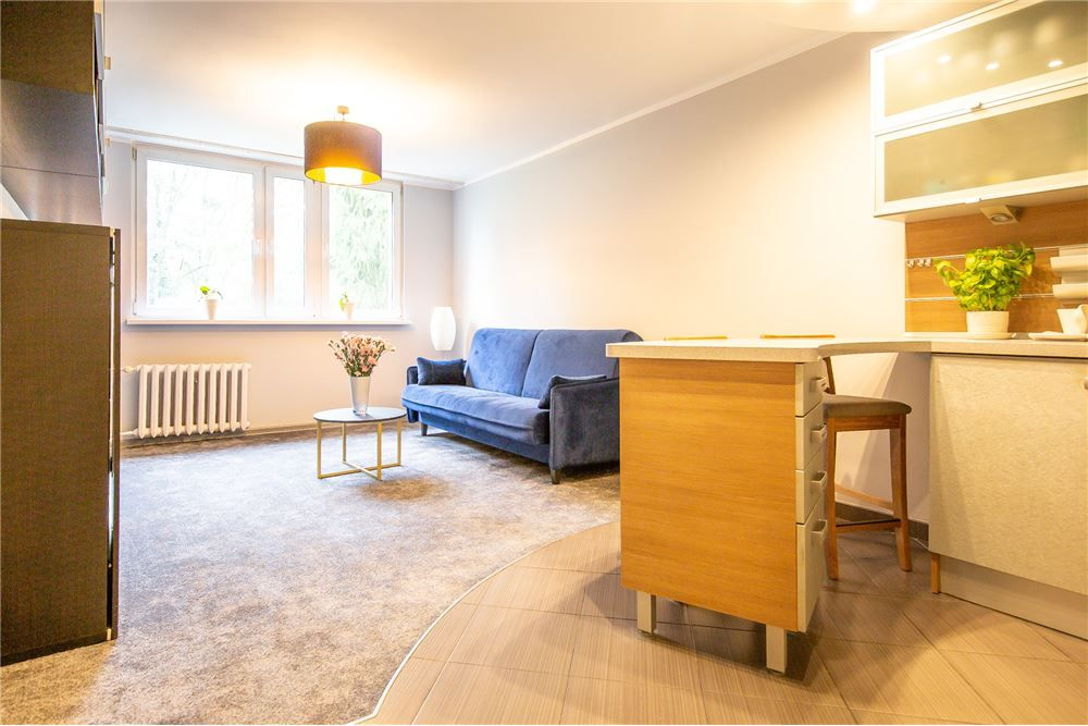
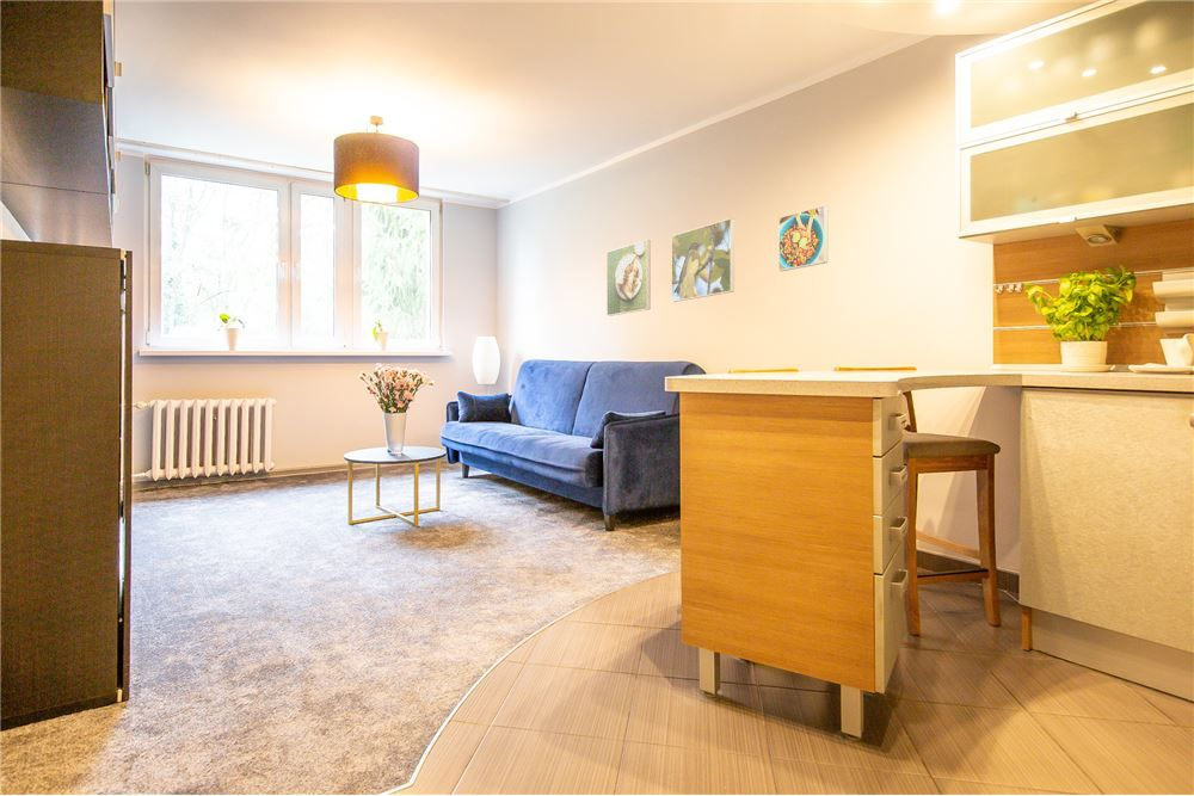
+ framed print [605,239,652,317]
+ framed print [777,204,829,272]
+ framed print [670,217,736,303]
